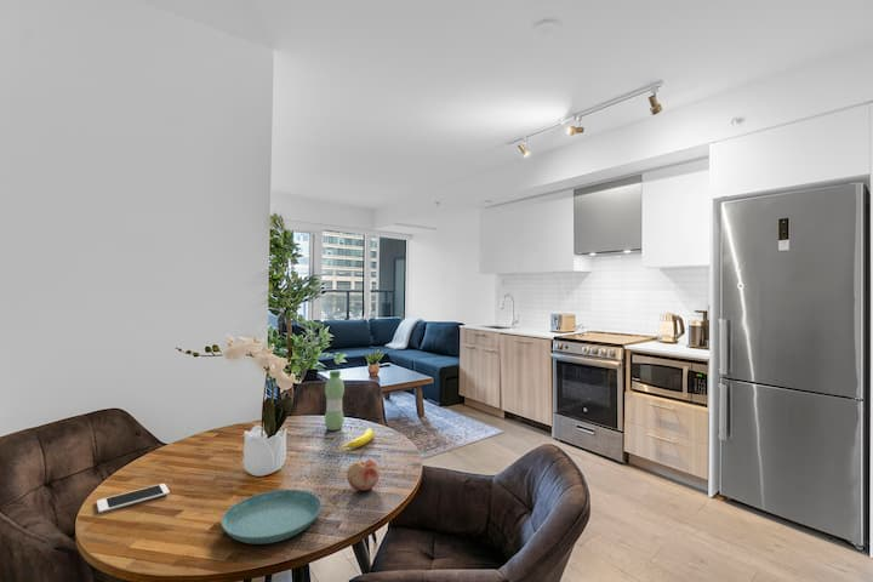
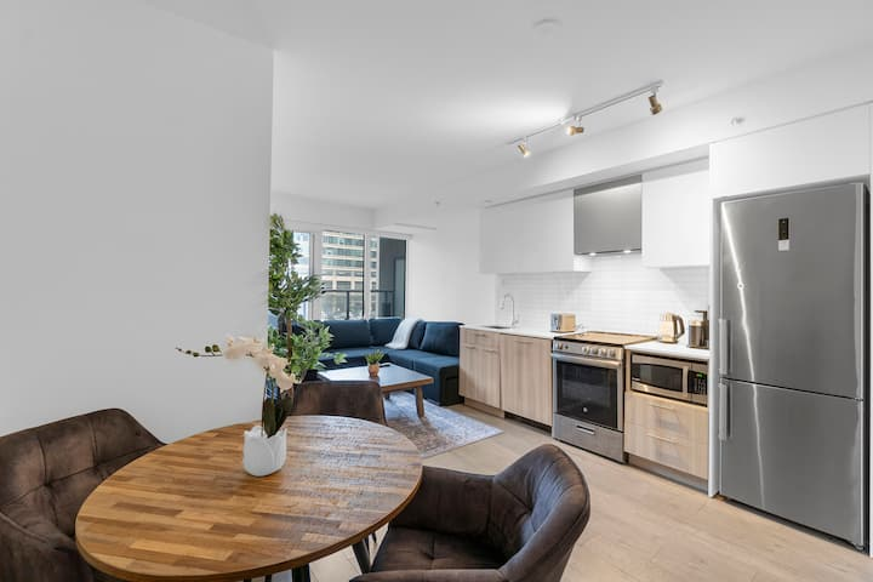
- water bottle [324,369,346,432]
- fruit [346,458,381,492]
- banana [341,427,375,450]
- cell phone [96,483,171,514]
- saucer [221,489,323,546]
